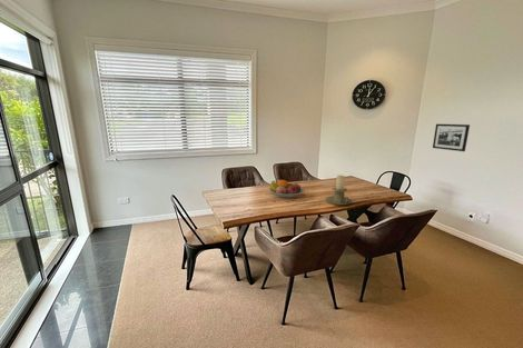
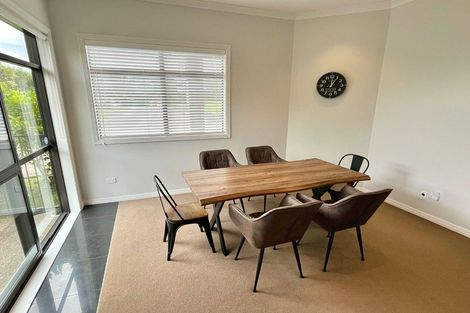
- picture frame [432,123,471,152]
- candle holder [325,175,353,206]
- fruit bowl [268,179,305,199]
